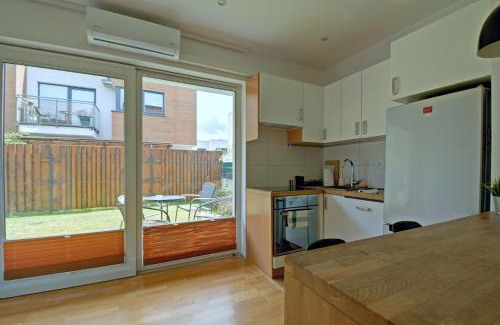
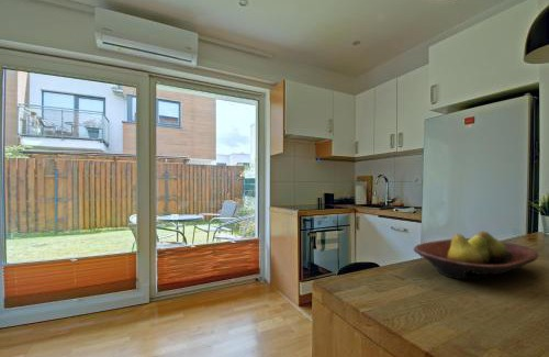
+ fruit bowl [413,231,539,280]
